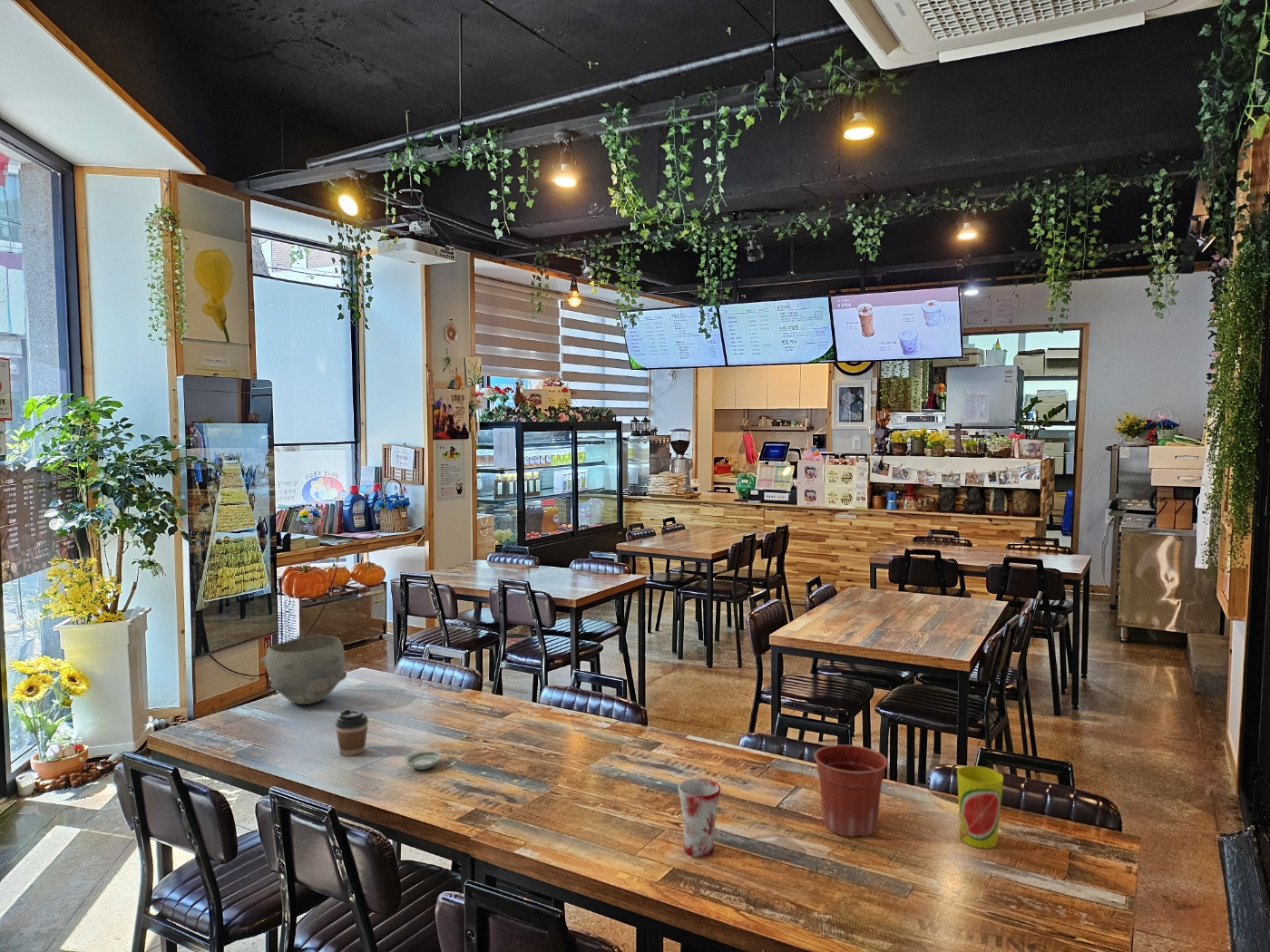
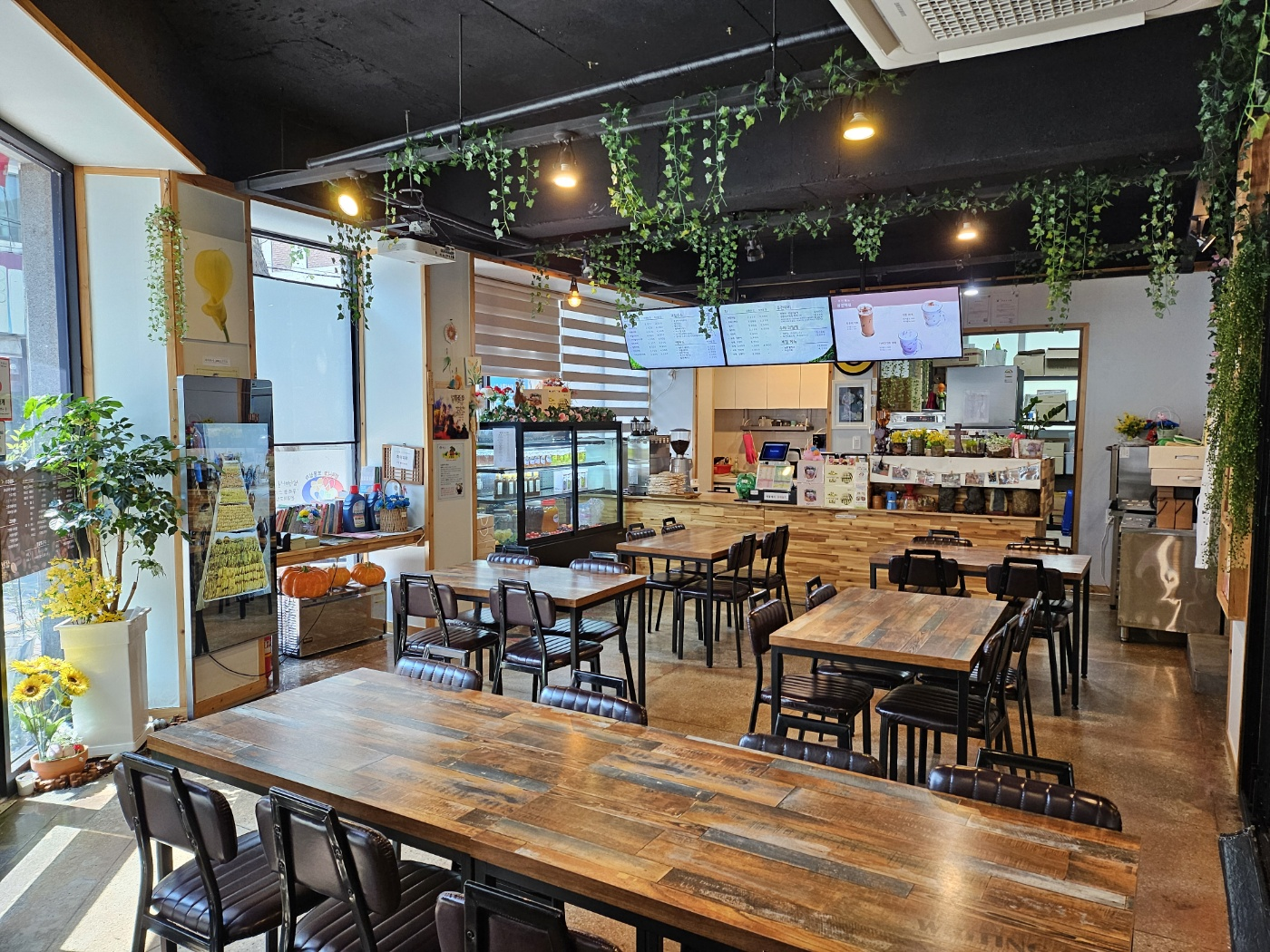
- coffee cup [334,707,369,757]
- bowl [259,635,347,705]
- mug [678,778,721,858]
- cup [956,765,1004,850]
- flower pot [814,744,888,838]
- saucer [404,751,442,771]
